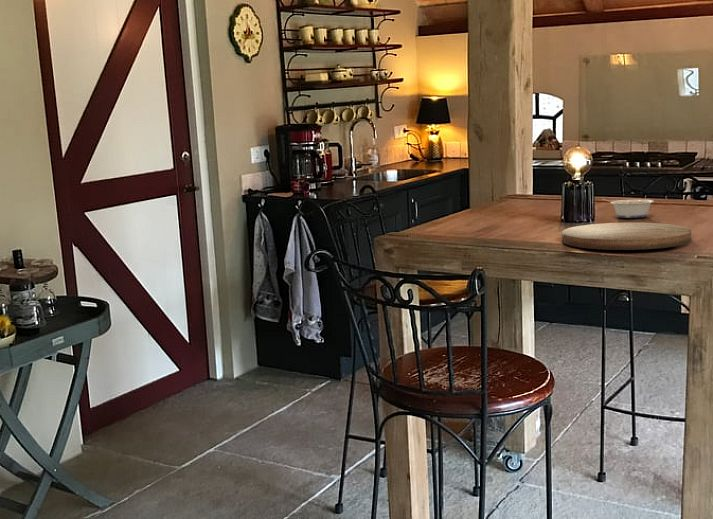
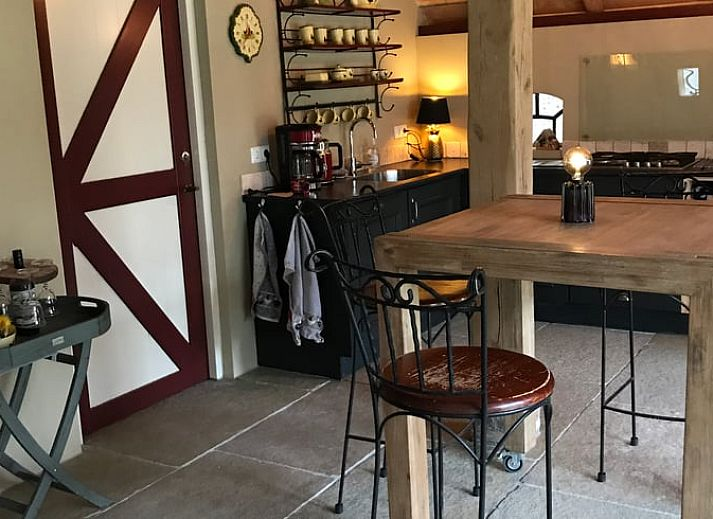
- legume [601,198,655,219]
- cutting board [561,222,692,251]
